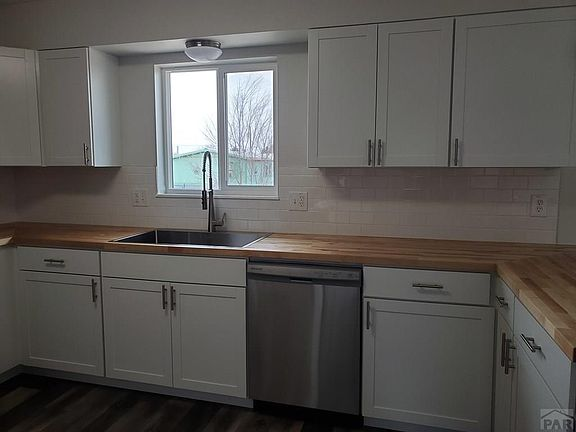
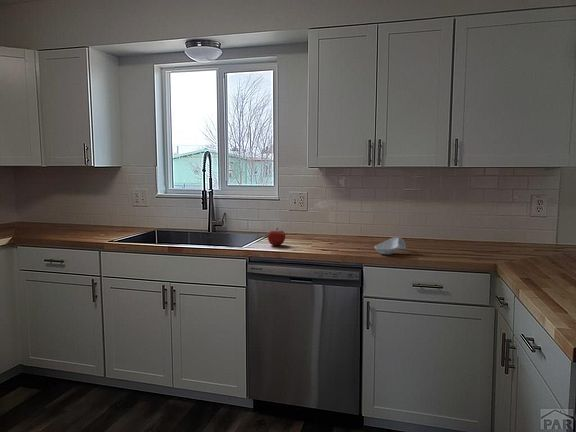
+ fruit [267,227,286,247]
+ spoon rest [374,236,407,256]
